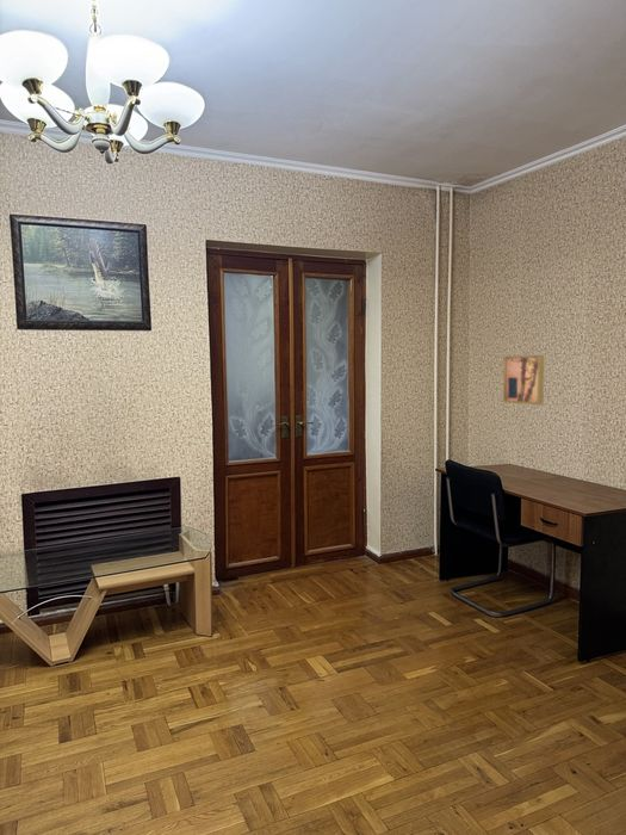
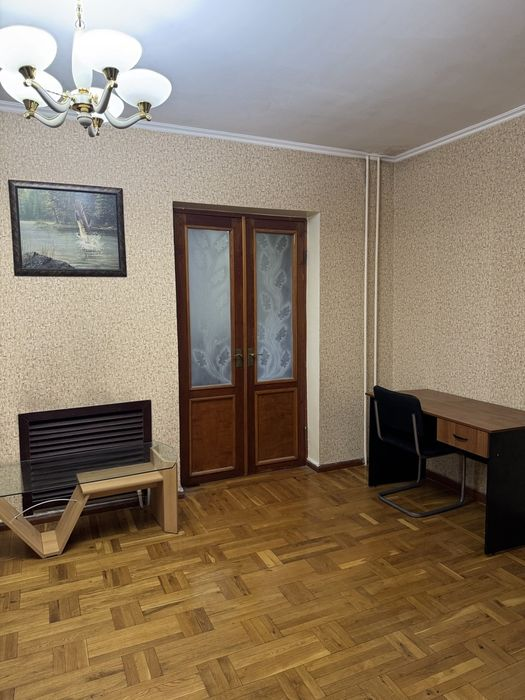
- wall art [502,354,545,406]
